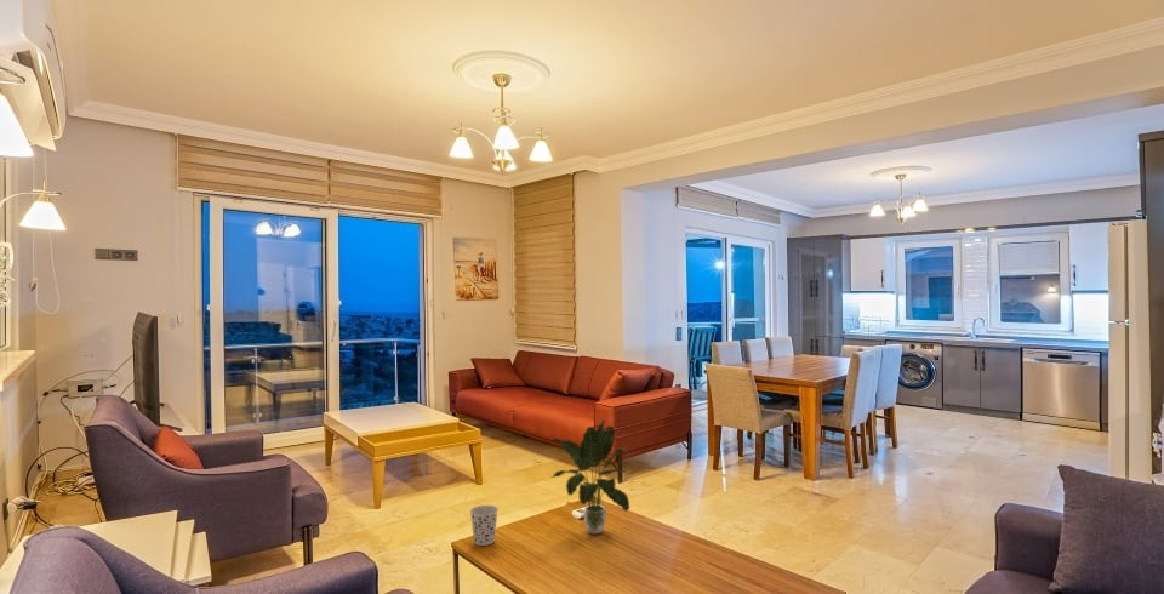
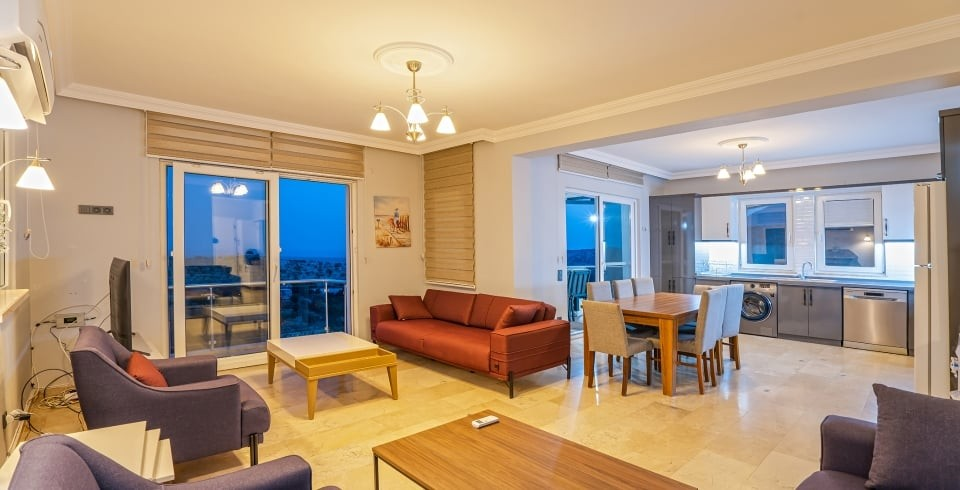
- cup [469,504,500,547]
- potted plant [550,418,630,535]
